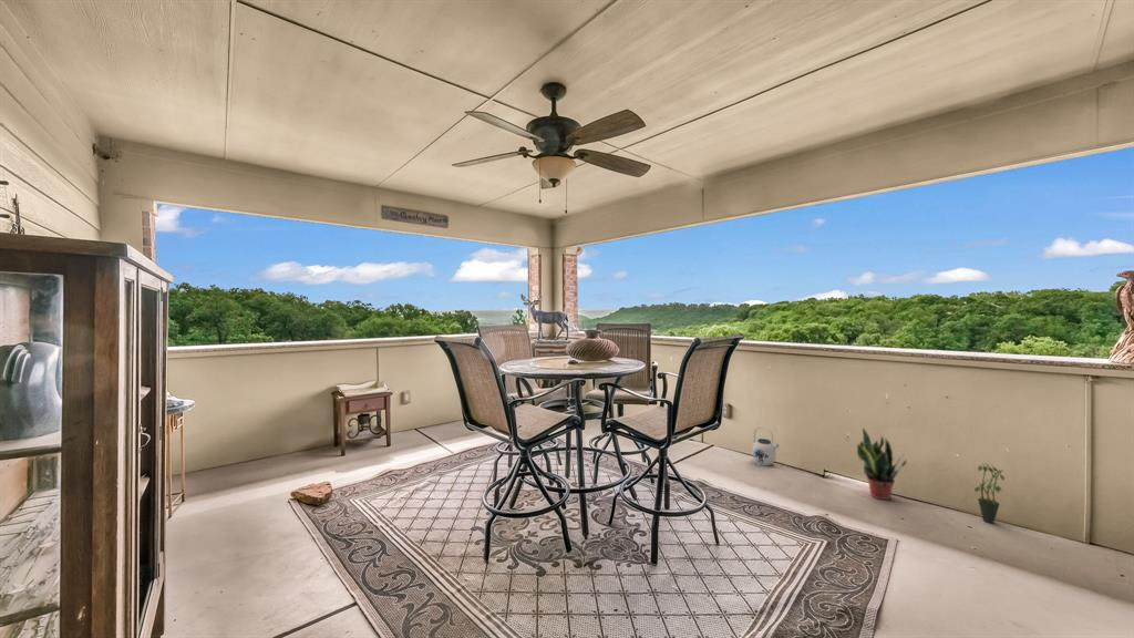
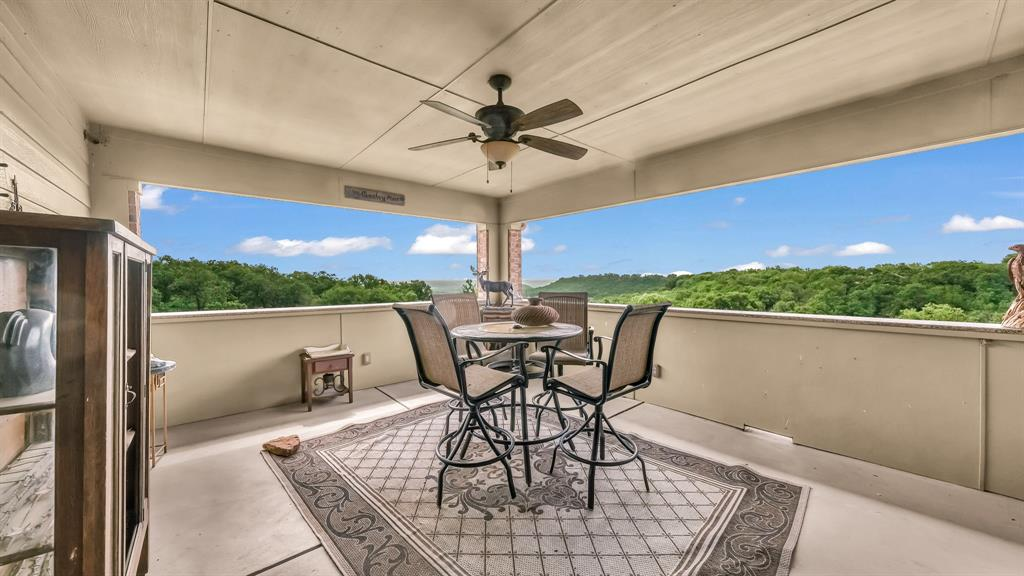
- teapot [752,426,780,466]
- potted plant [973,462,1009,524]
- potted plant [855,426,910,501]
